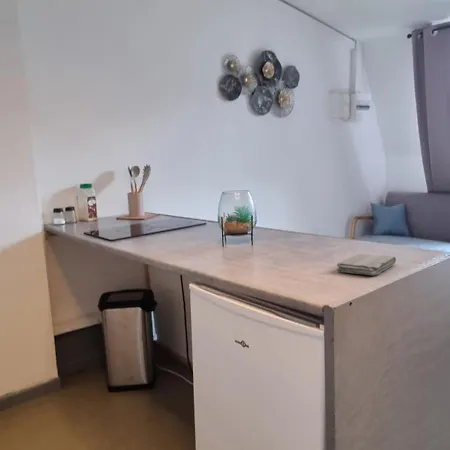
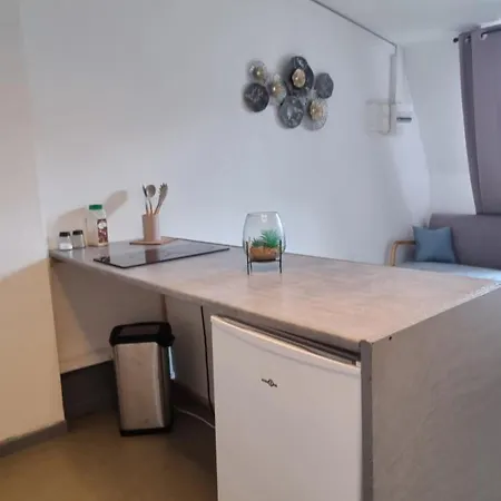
- washcloth [336,253,397,276]
